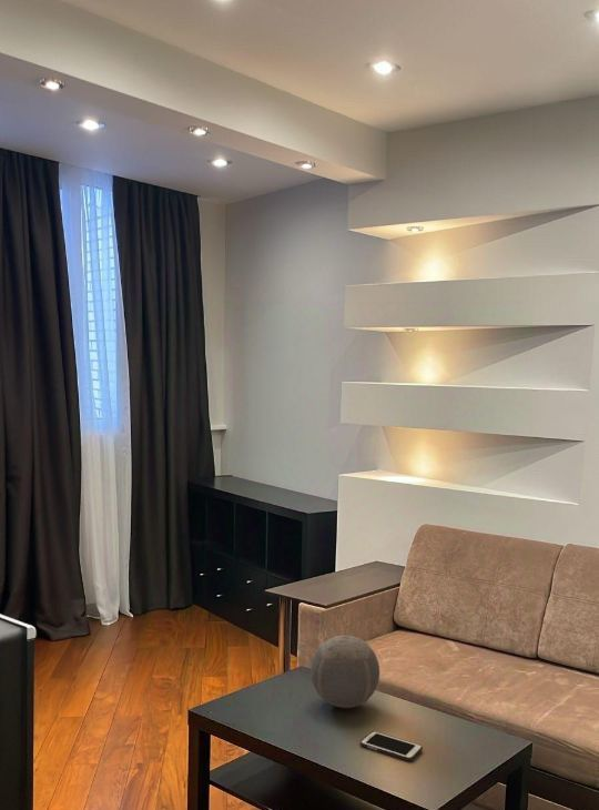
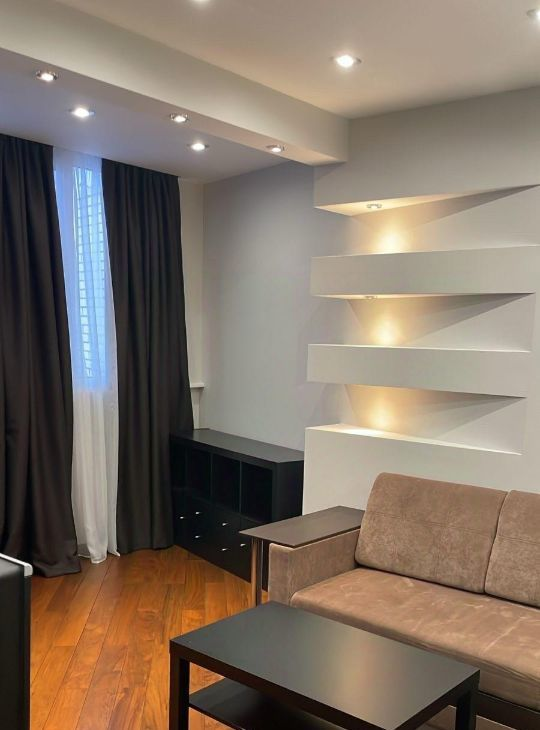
- cell phone [359,730,424,762]
- decorative orb [309,634,380,709]
